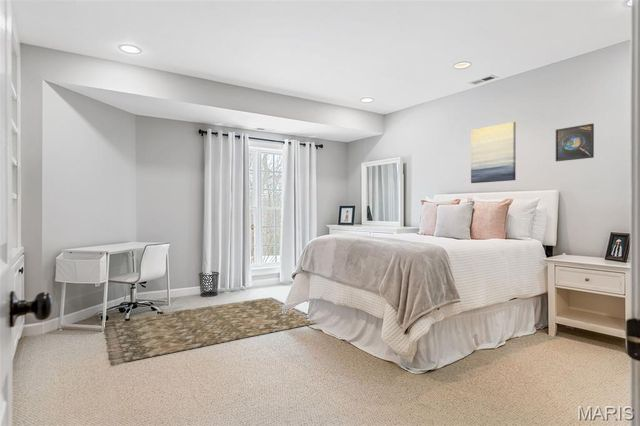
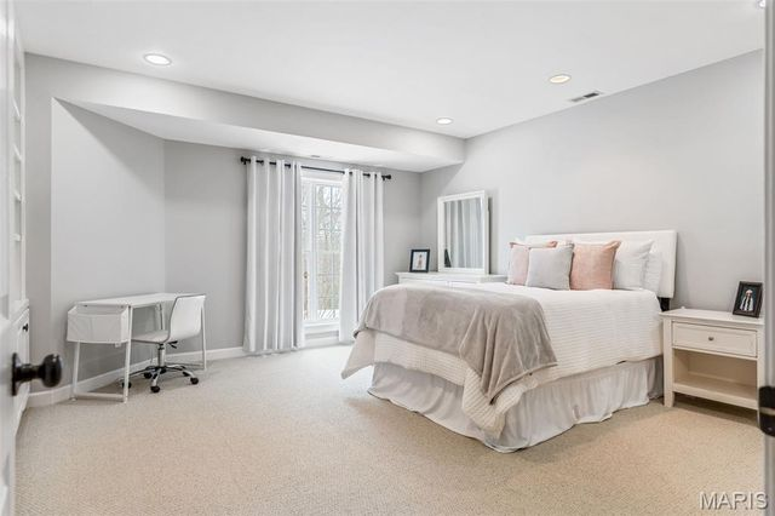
- waste bin [197,271,220,298]
- rug [103,296,316,366]
- wall art [470,121,517,184]
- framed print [555,123,595,162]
